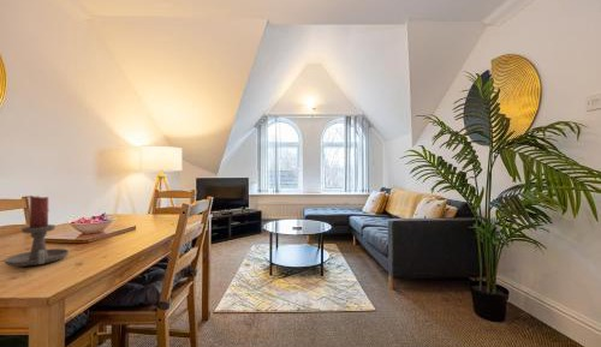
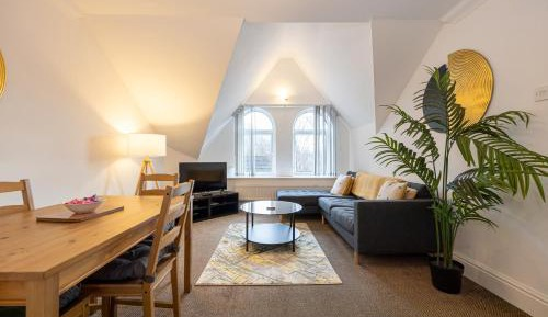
- candle holder [2,195,71,268]
